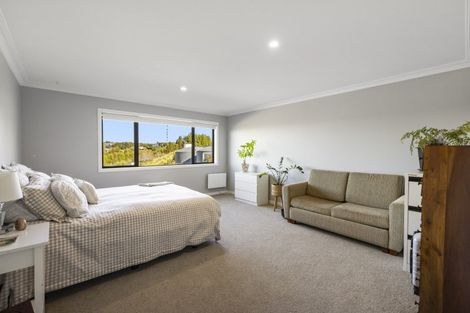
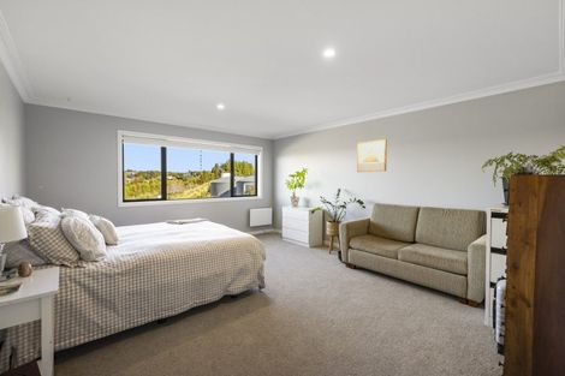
+ wall art [356,138,387,173]
